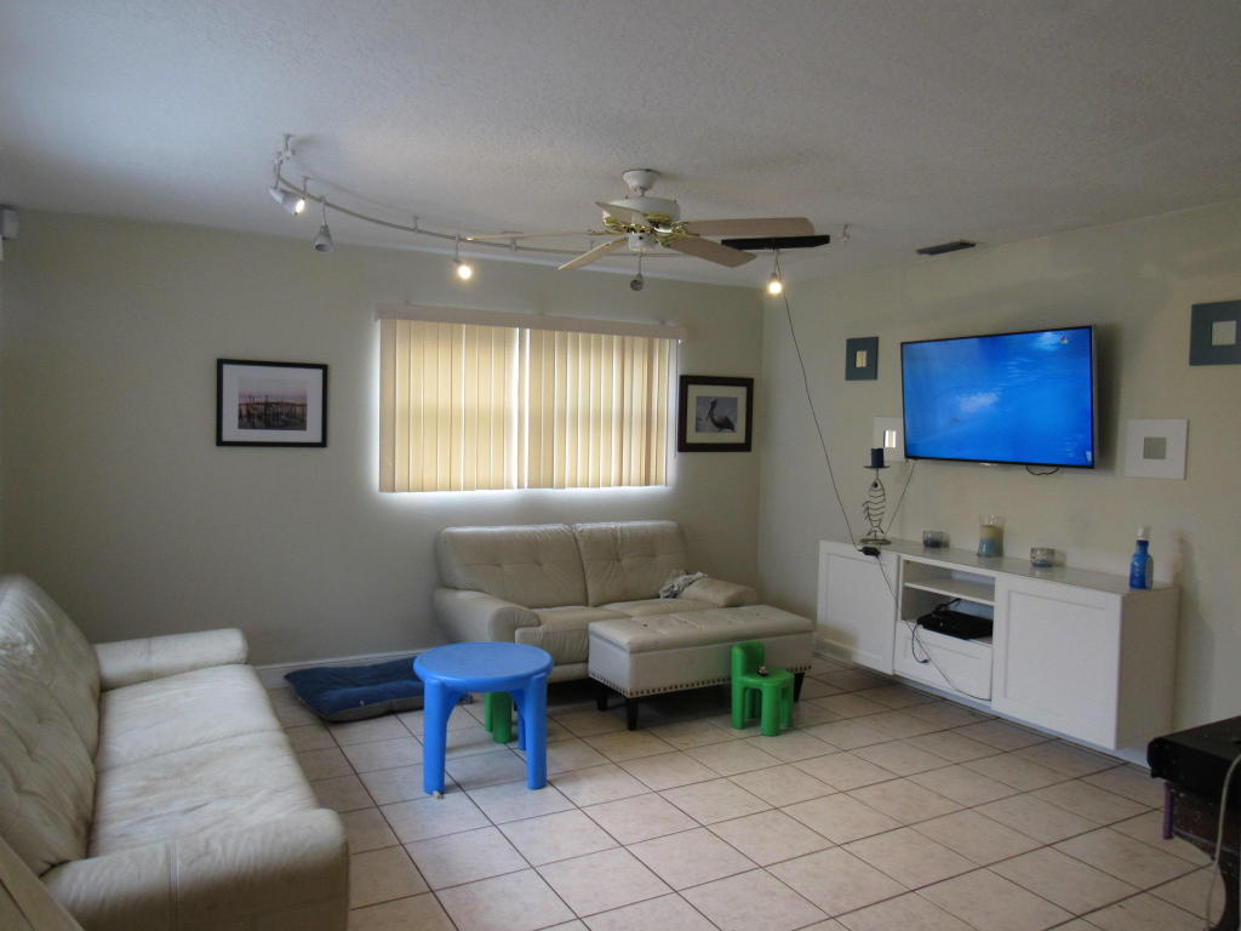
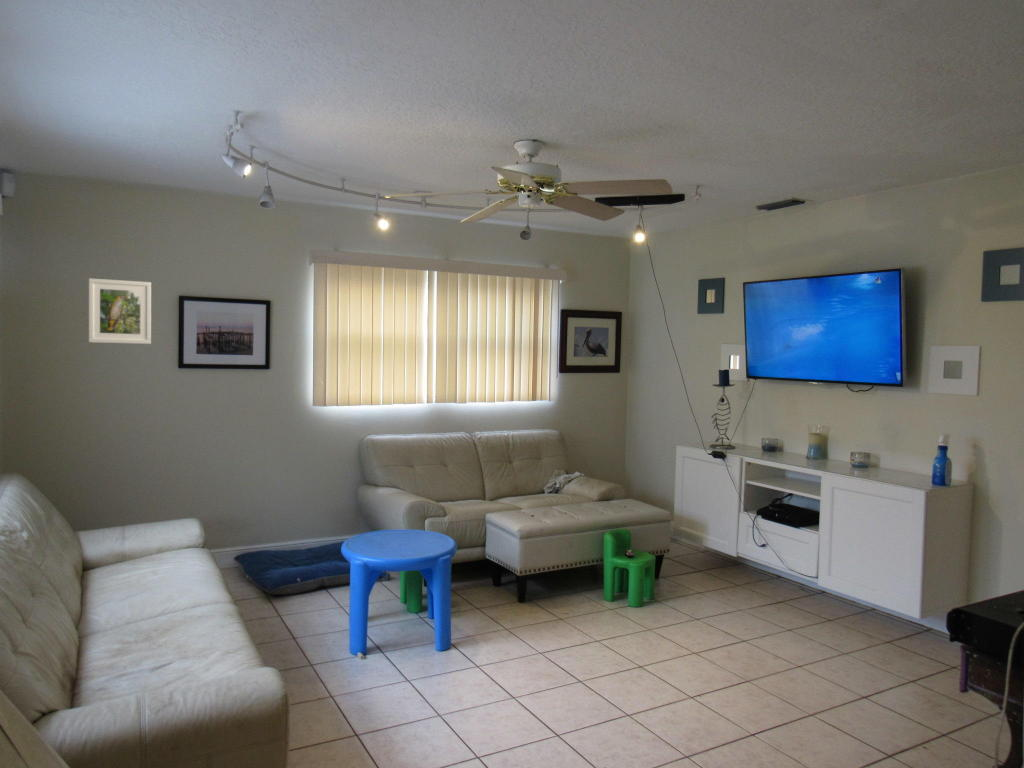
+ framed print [88,277,152,345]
